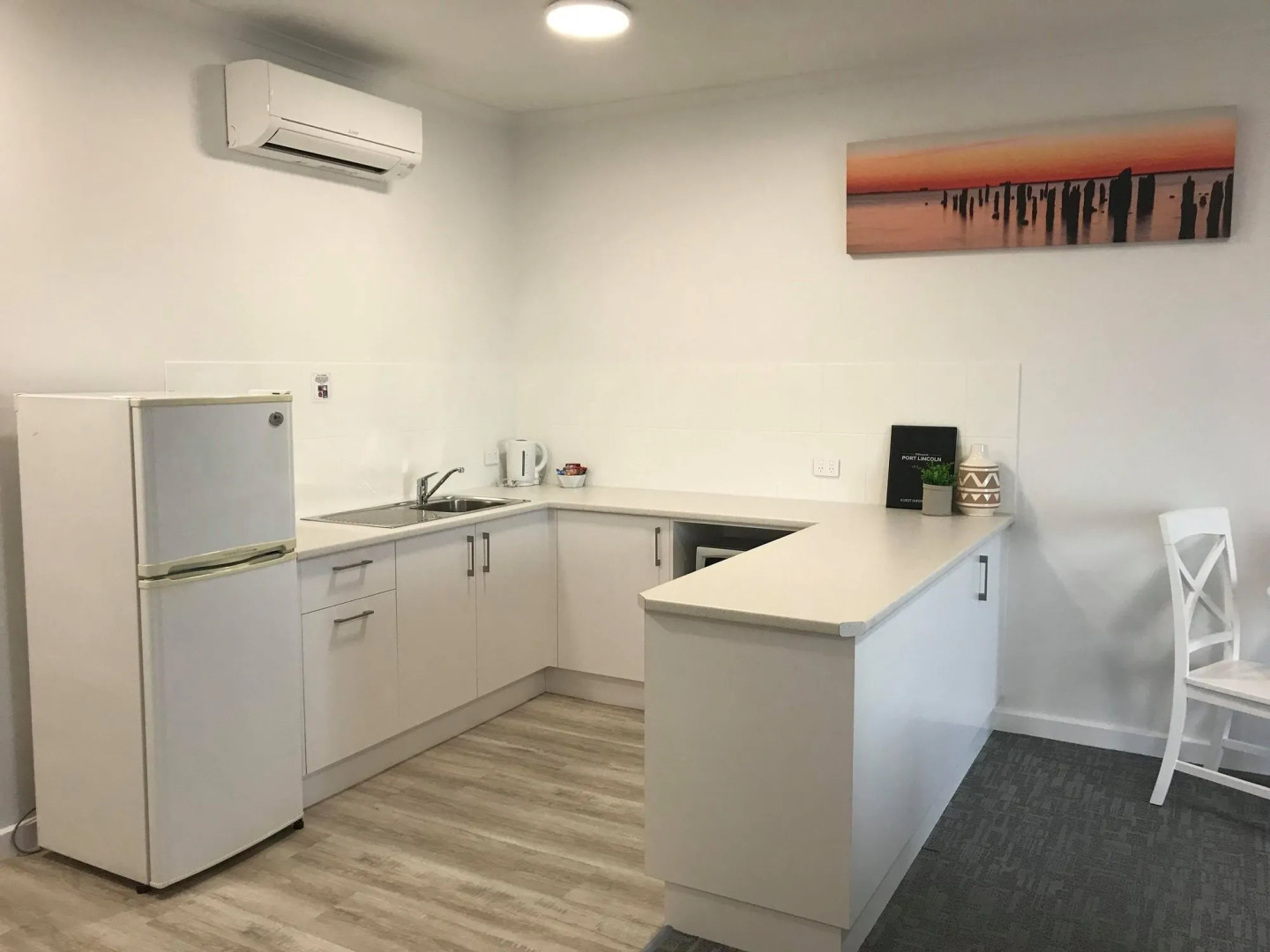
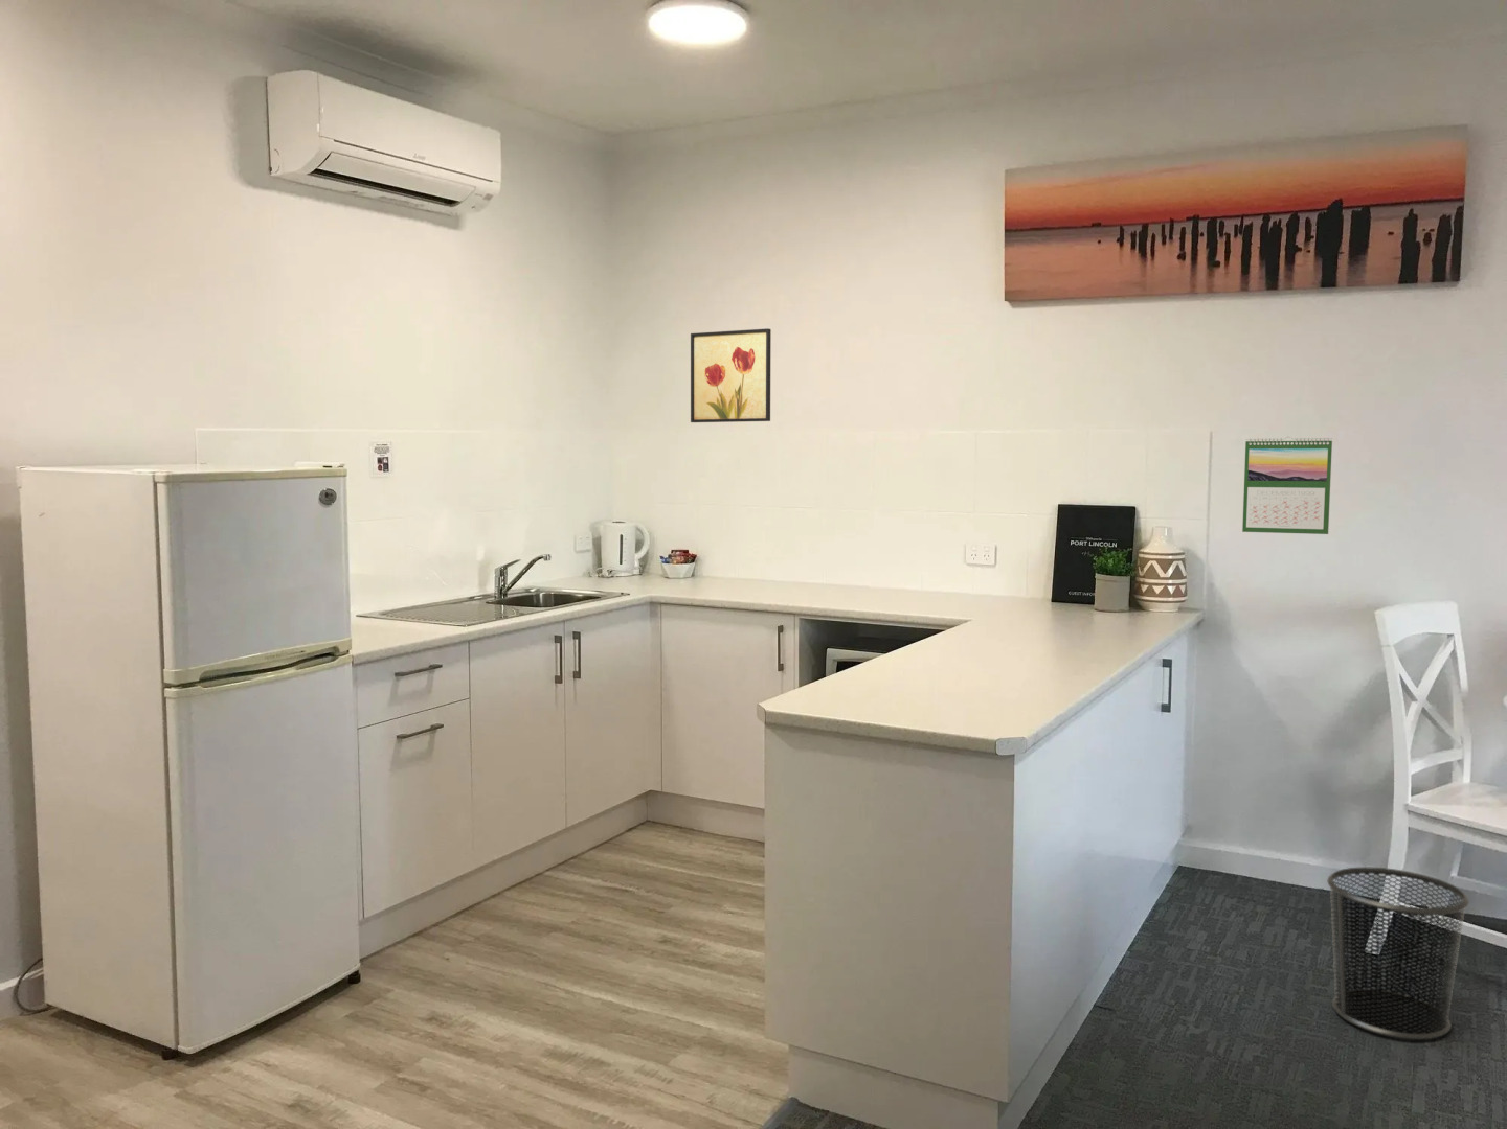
+ waste bin [1325,866,1470,1041]
+ calendar [1241,436,1334,535]
+ wall art [689,327,772,423]
